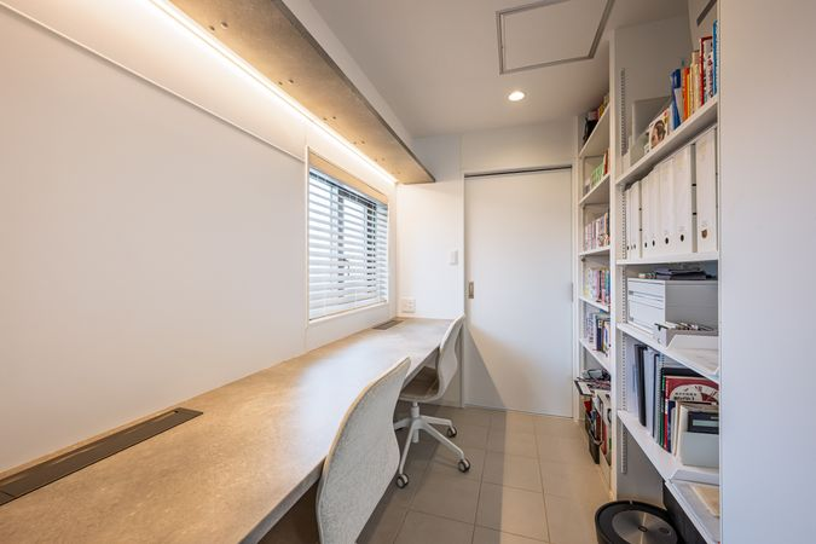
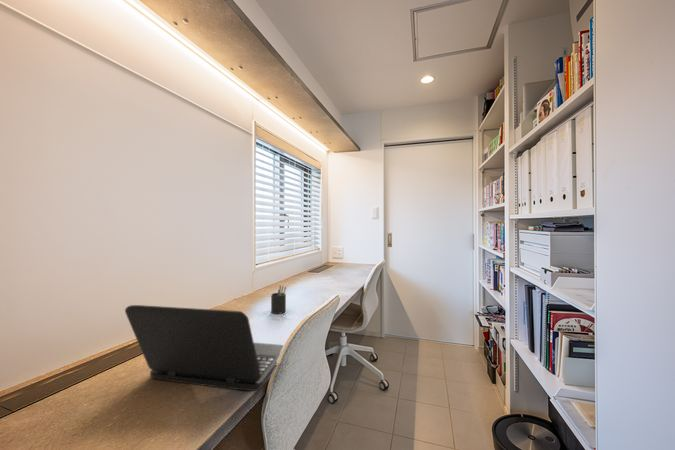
+ pen holder [270,283,289,315]
+ laptop [124,304,285,392]
